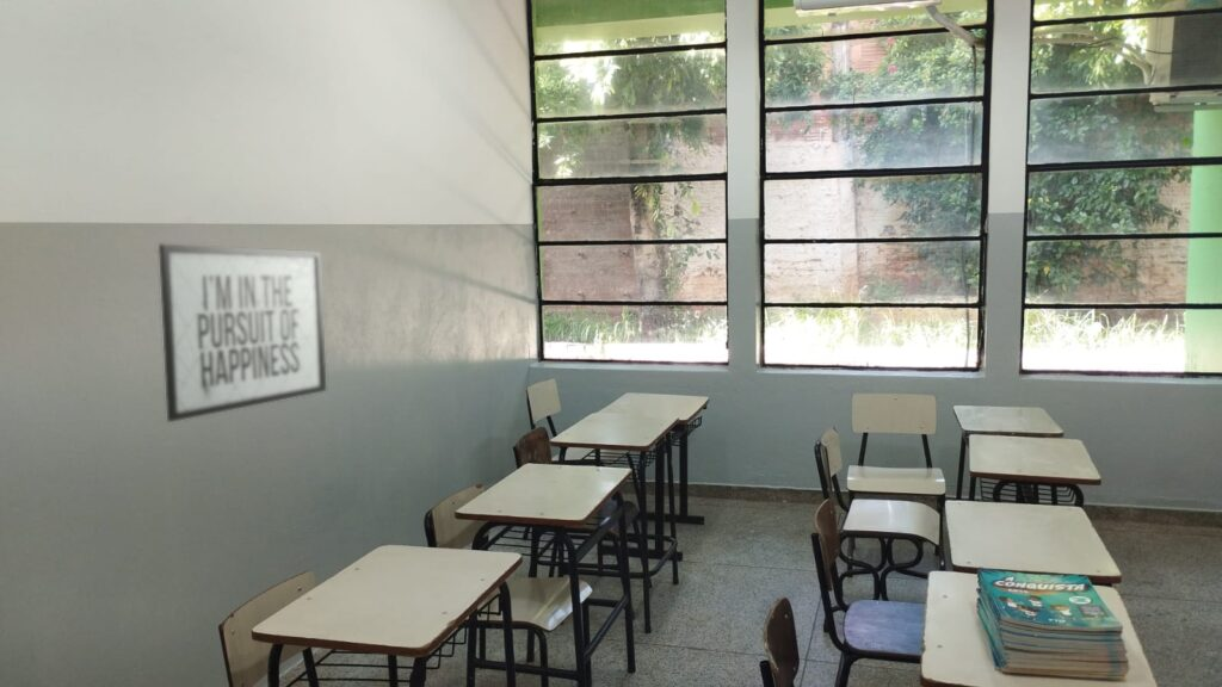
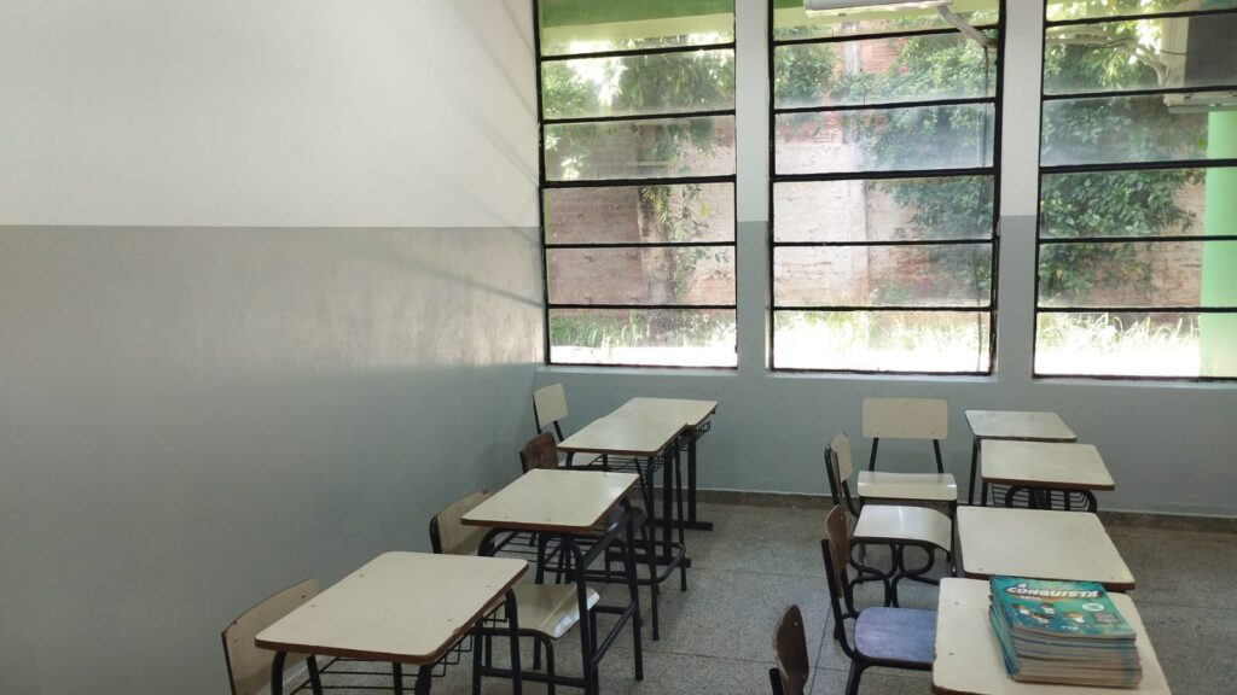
- mirror [158,243,327,423]
